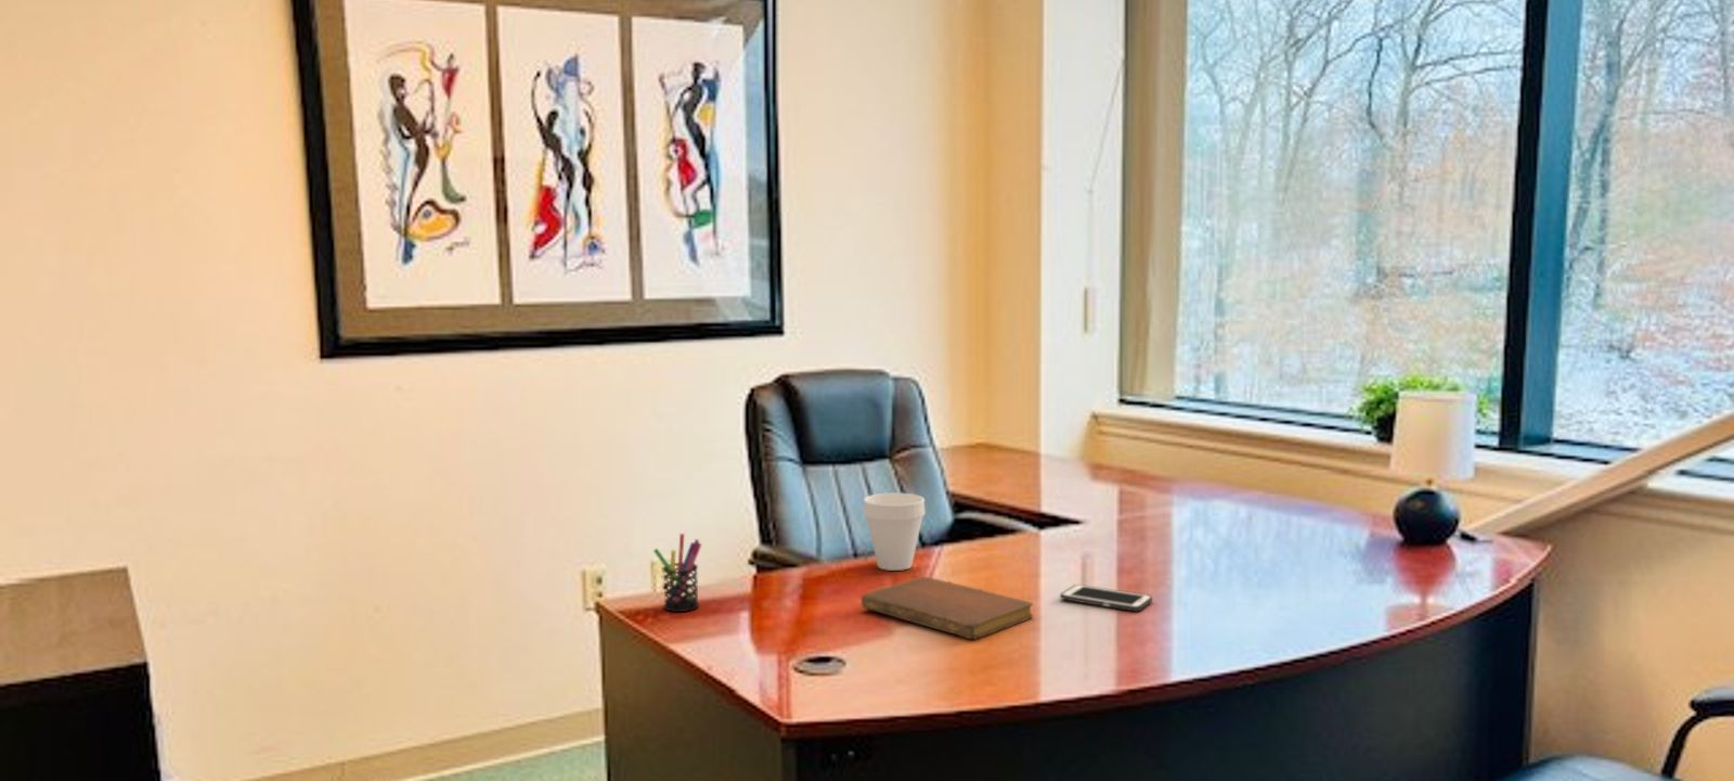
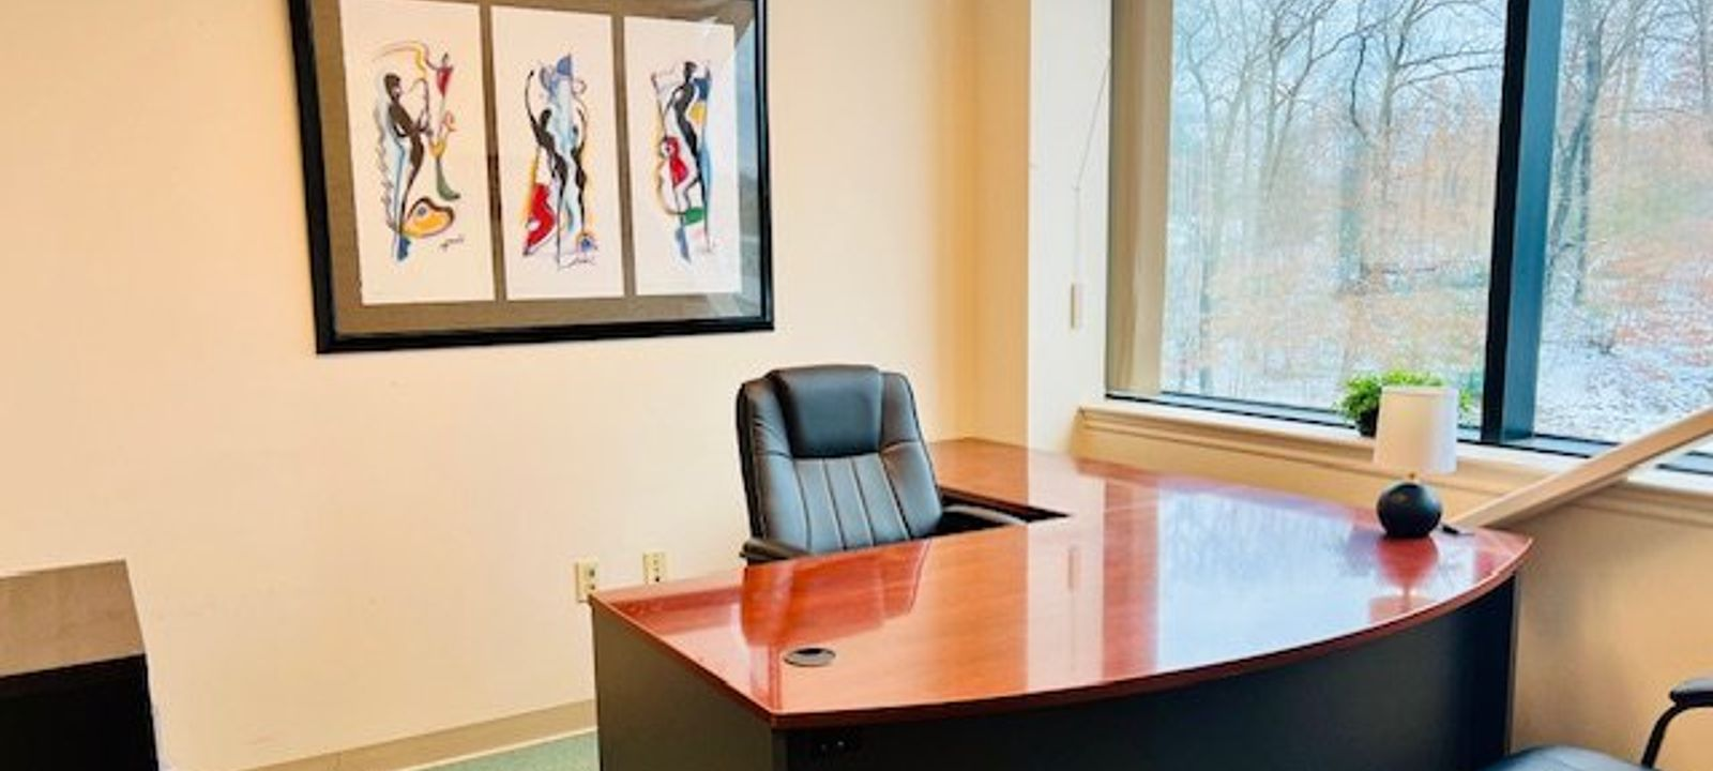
- pen holder [652,532,702,613]
- cup [863,491,927,572]
- cell phone [1058,584,1153,612]
- notebook [860,576,1034,641]
